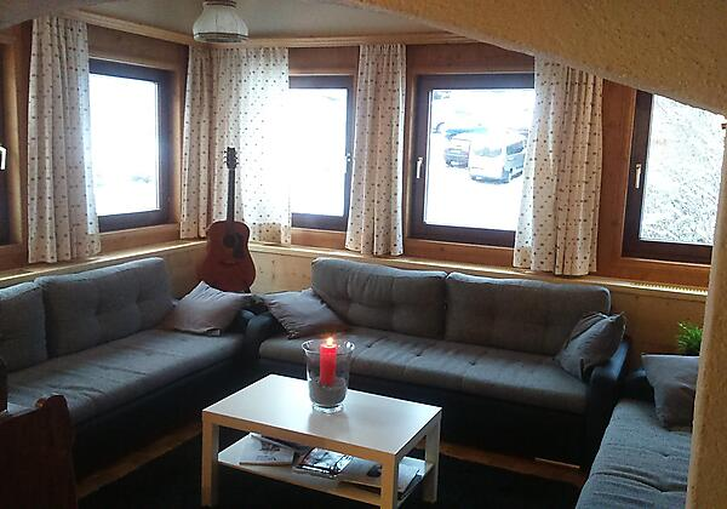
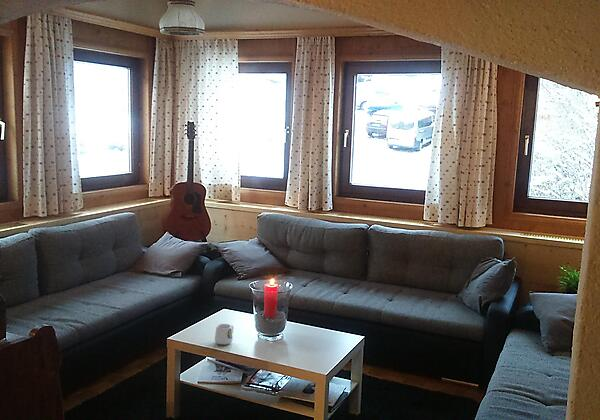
+ mug [214,323,234,346]
